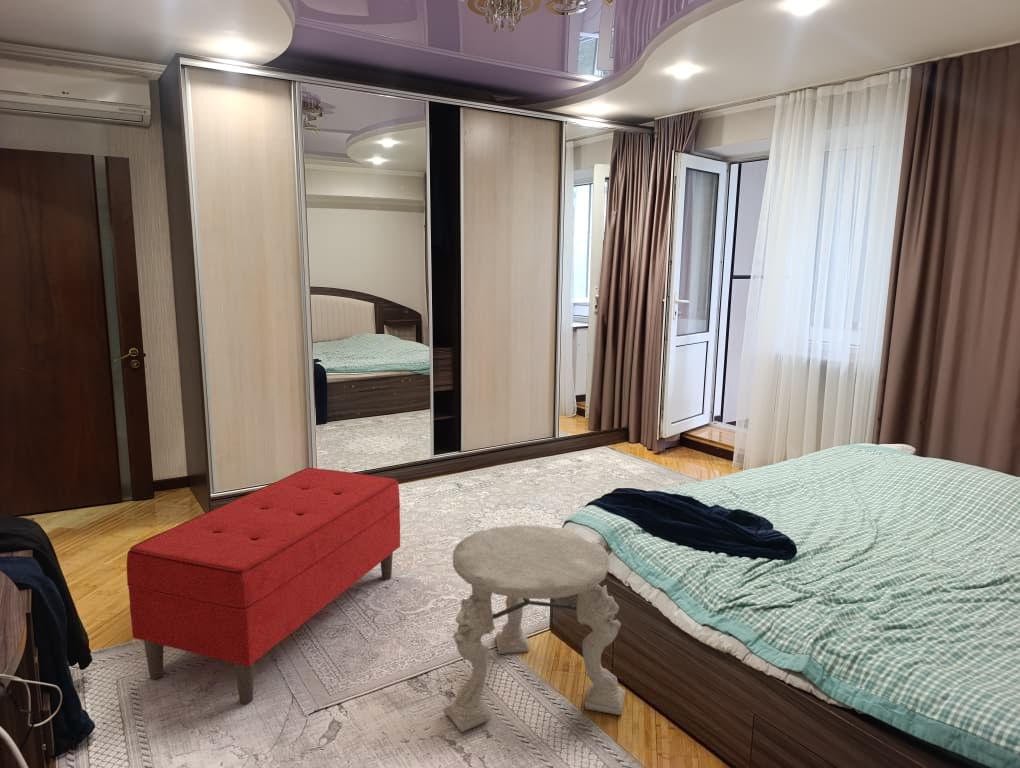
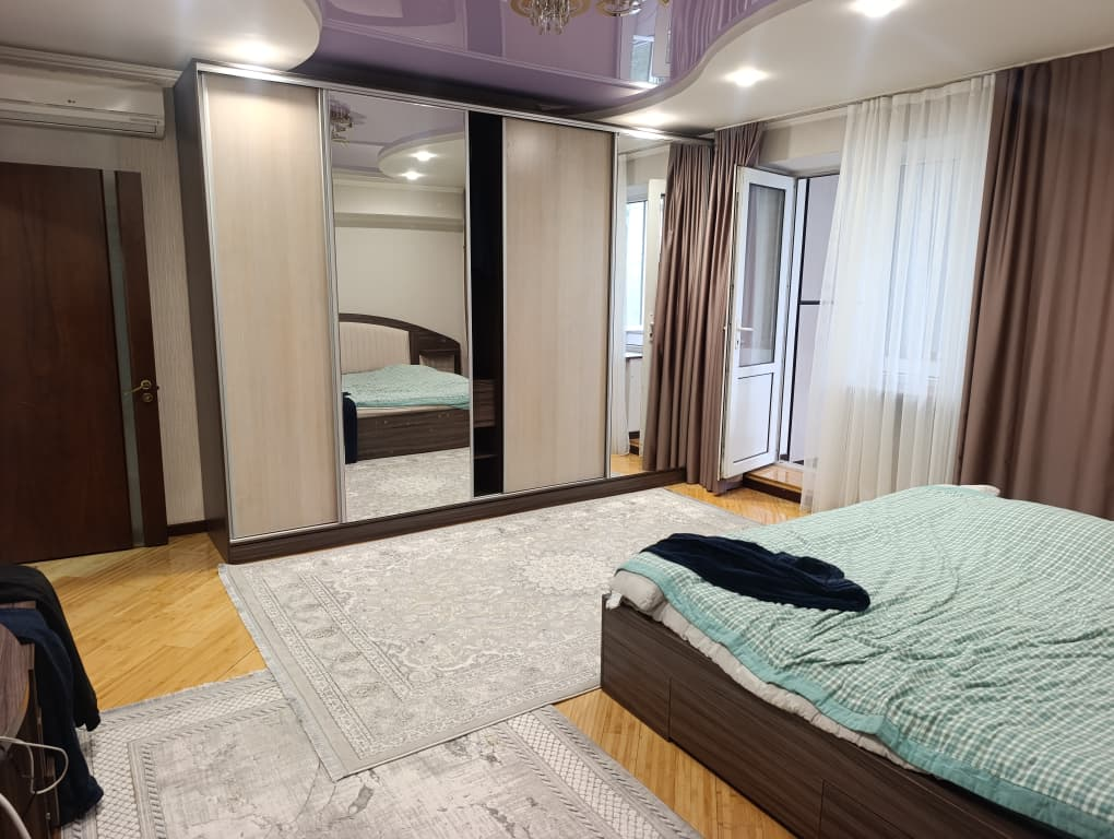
- bench [126,467,401,705]
- side table [443,524,626,733]
